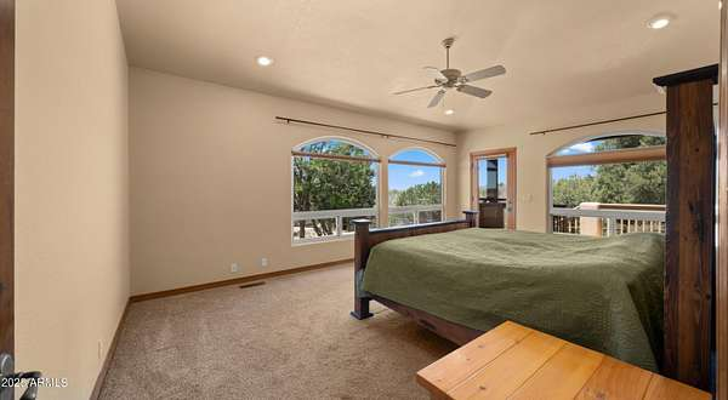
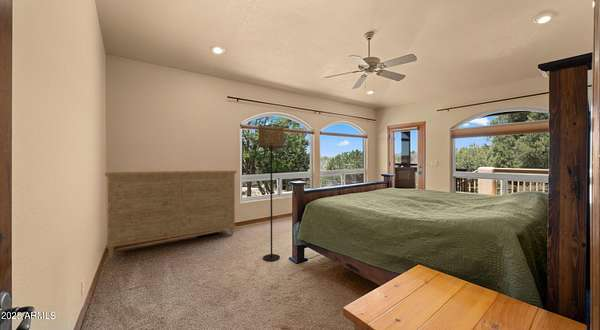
+ floor lamp [257,124,285,262]
+ dresser [104,169,238,259]
